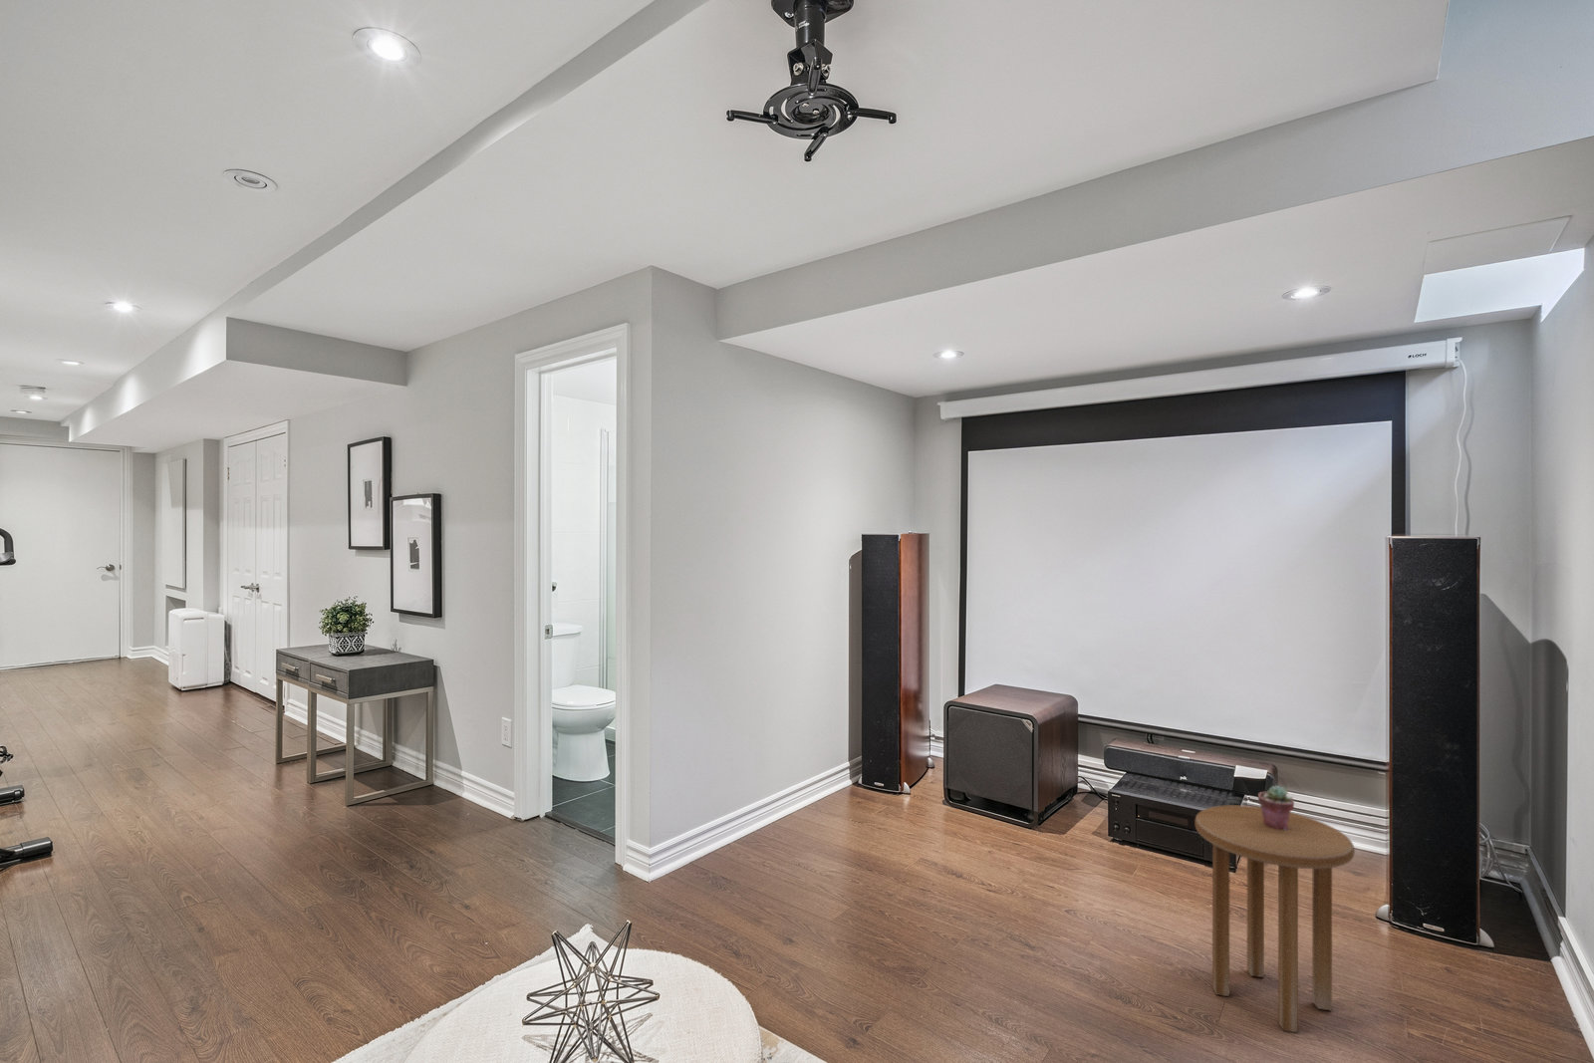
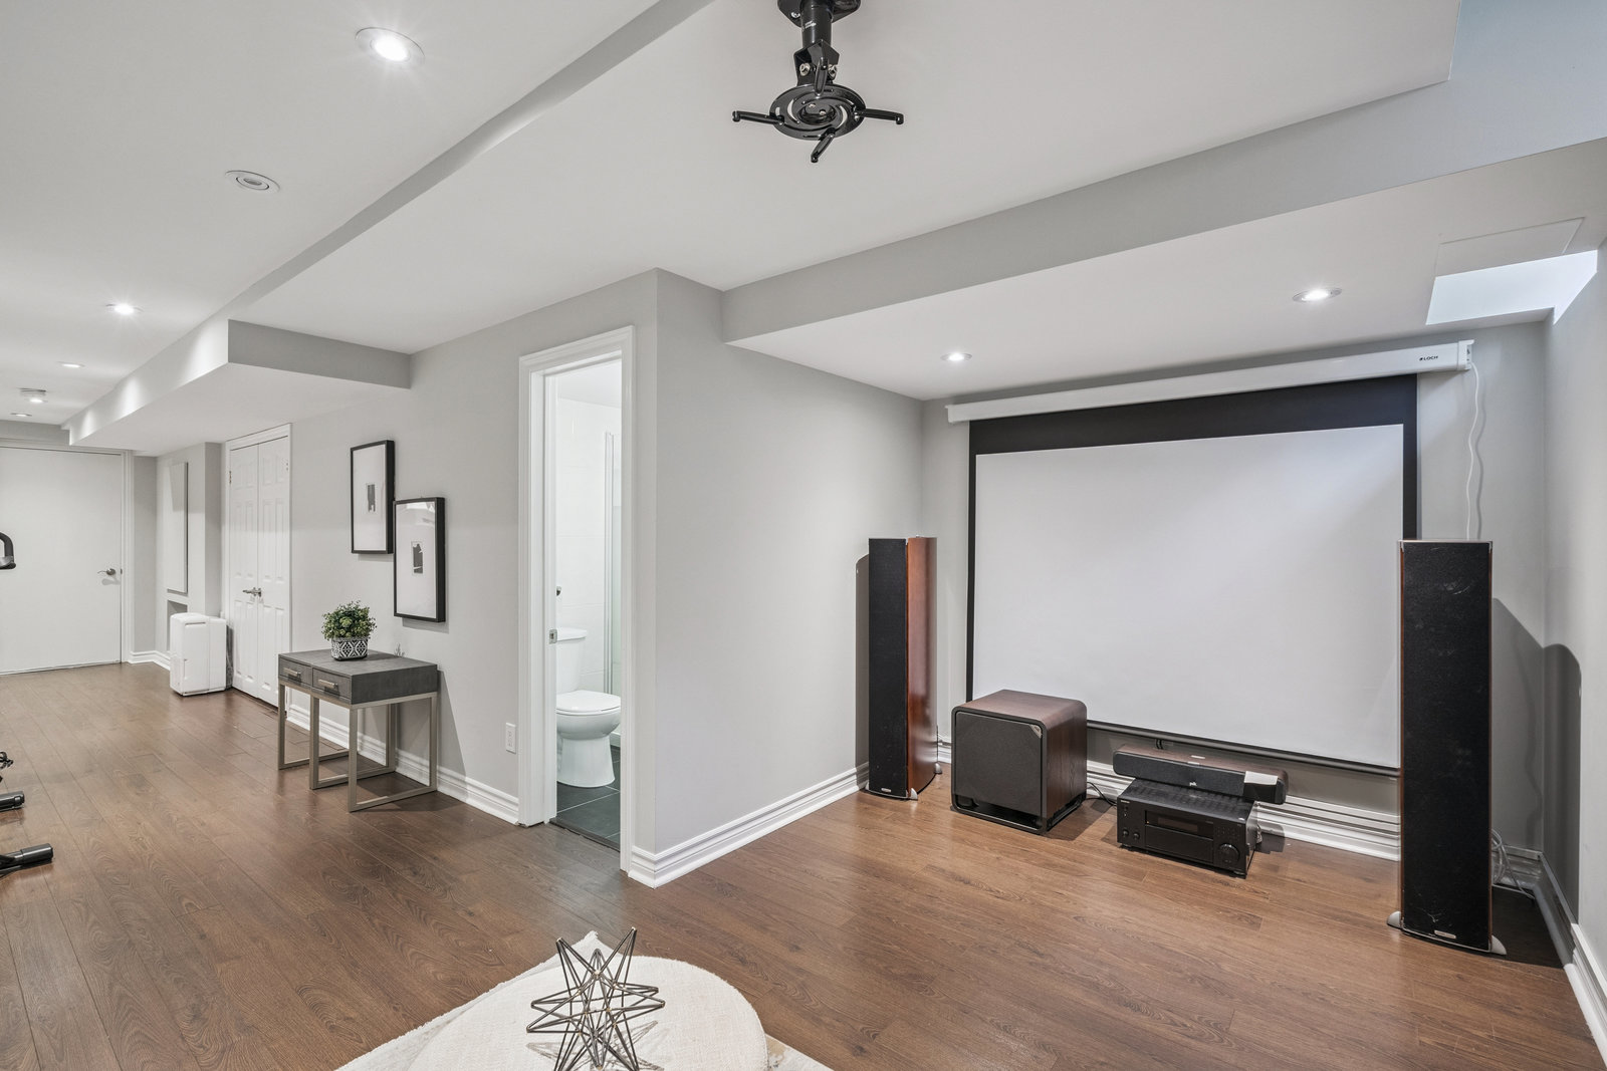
- side table [1193,804,1356,1033]
- potted succulent [1257,785,1295,830]
